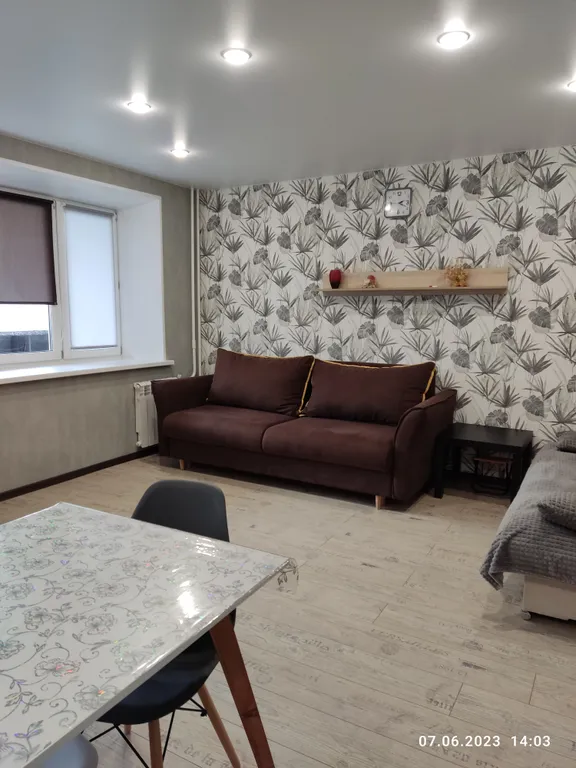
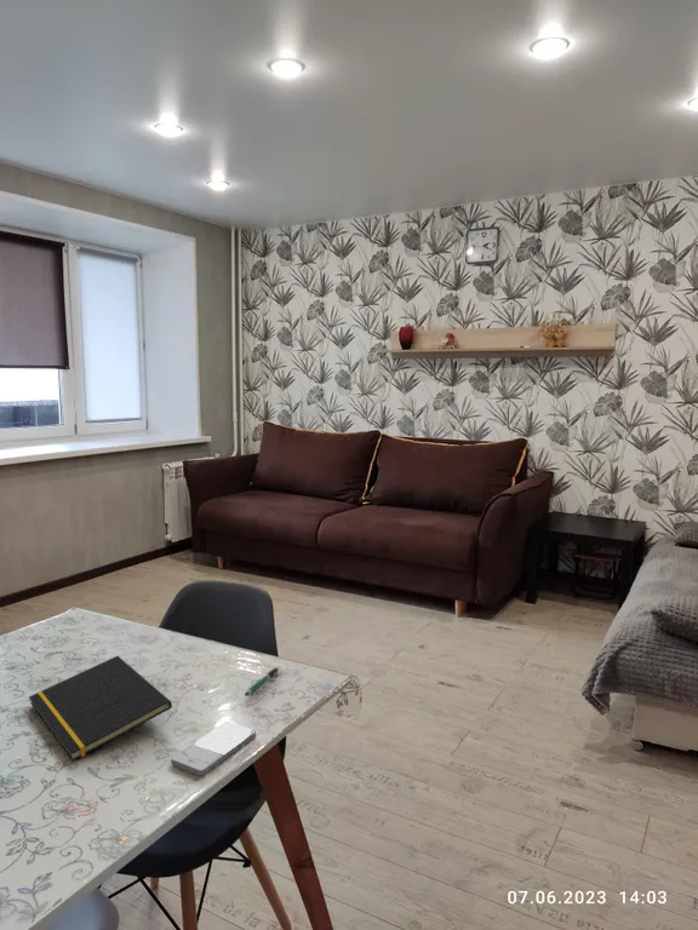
+ pen [244,666,281,698]
+ smartphone [170,721,257,777]
+ notepad [28,655,173,762]
